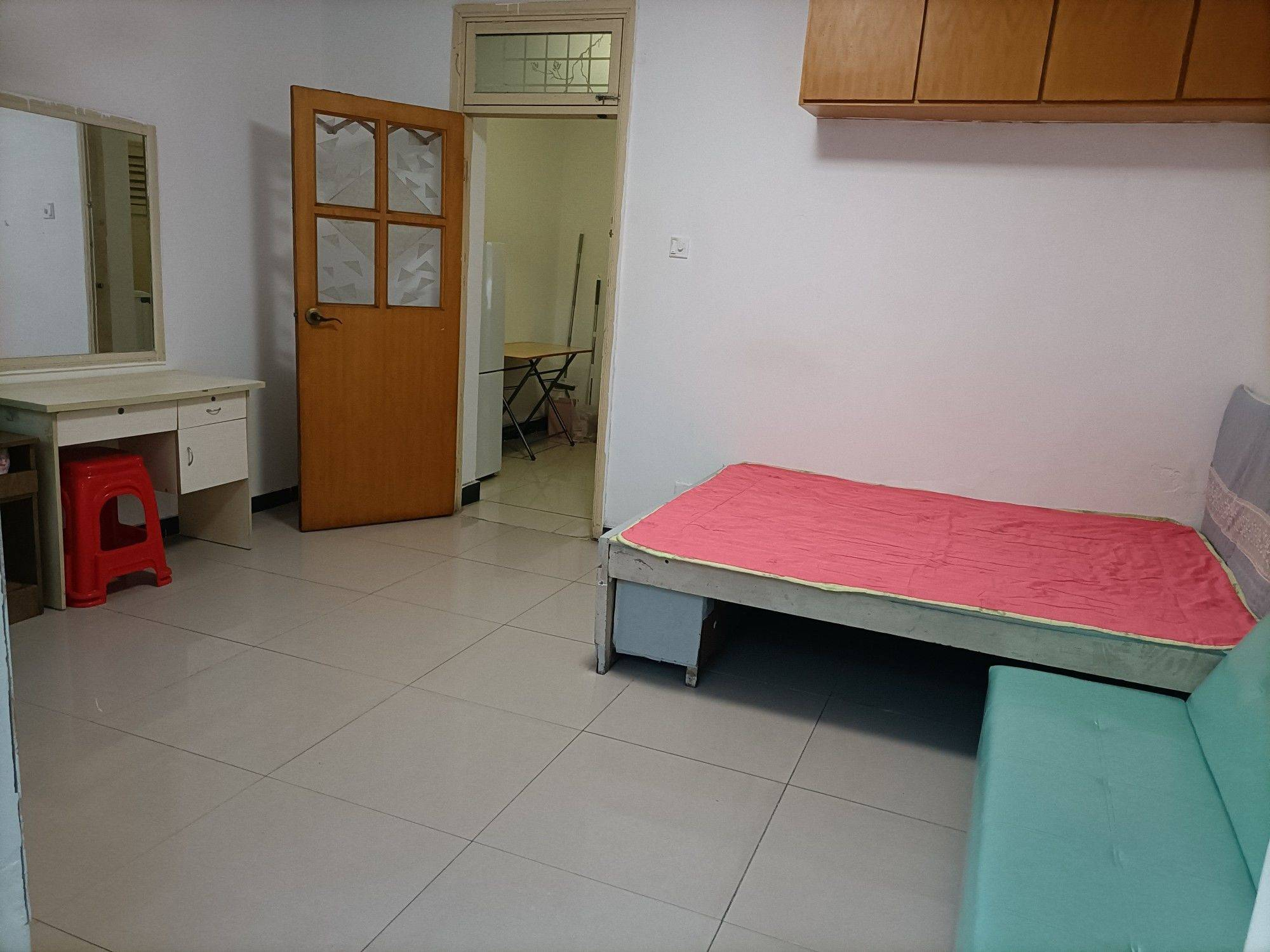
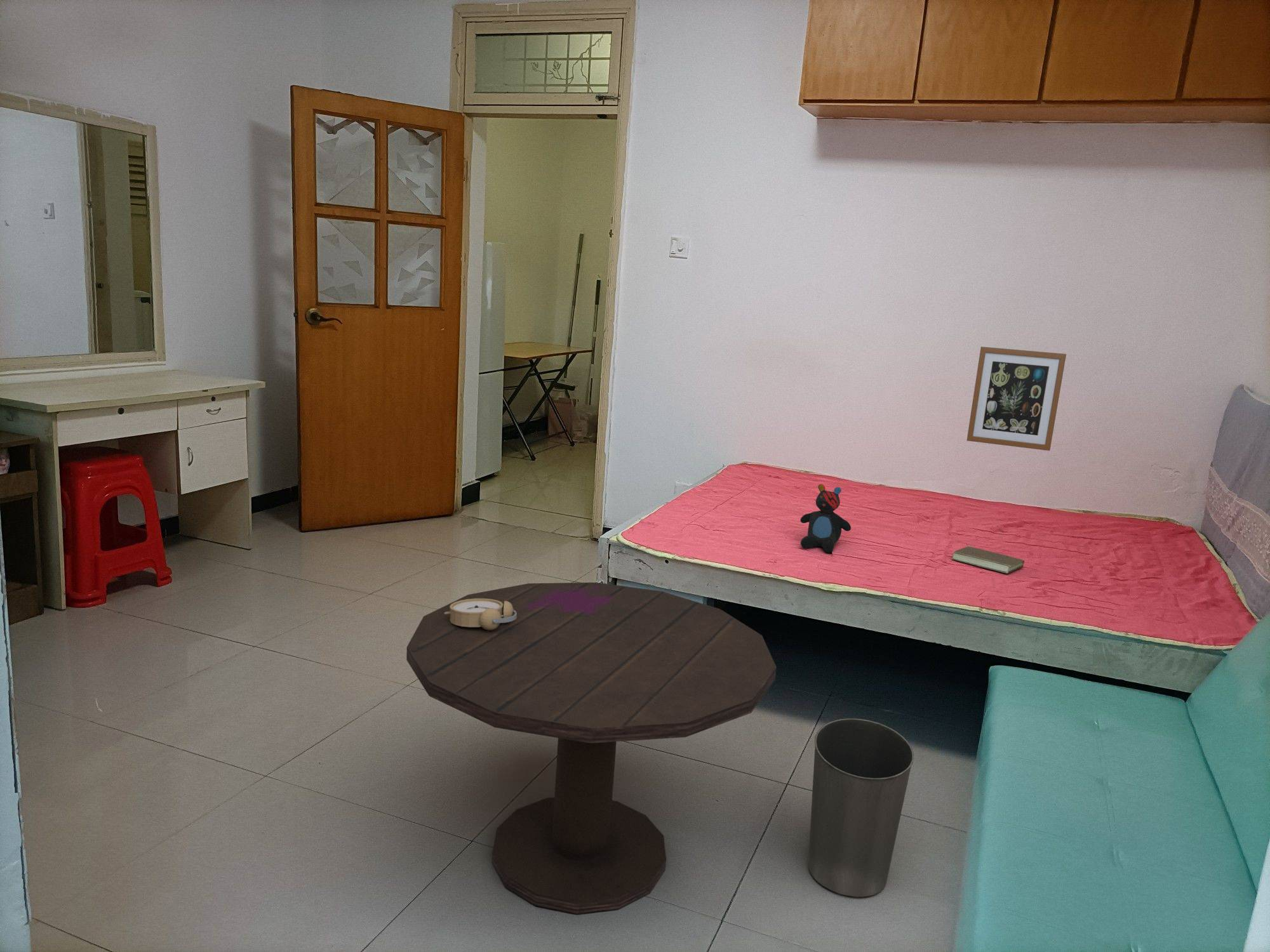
+ teddy bear [800,484,852,553]
+ alarm clock [445,598,517,630]
+ book [951,544,1025,574]
+ waste basket [808,718,914,897]
+ wall art [966,346,1067,451]
+ side table [406,582,777,915]
